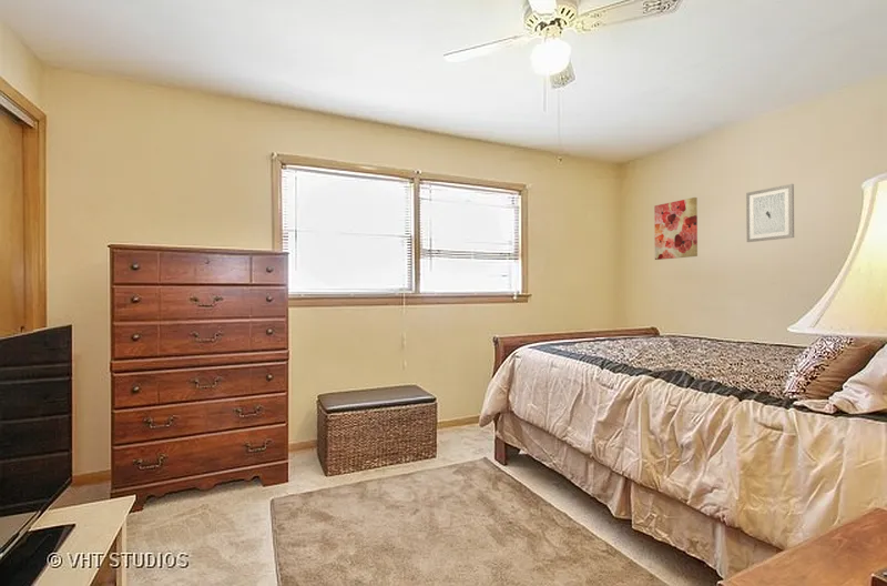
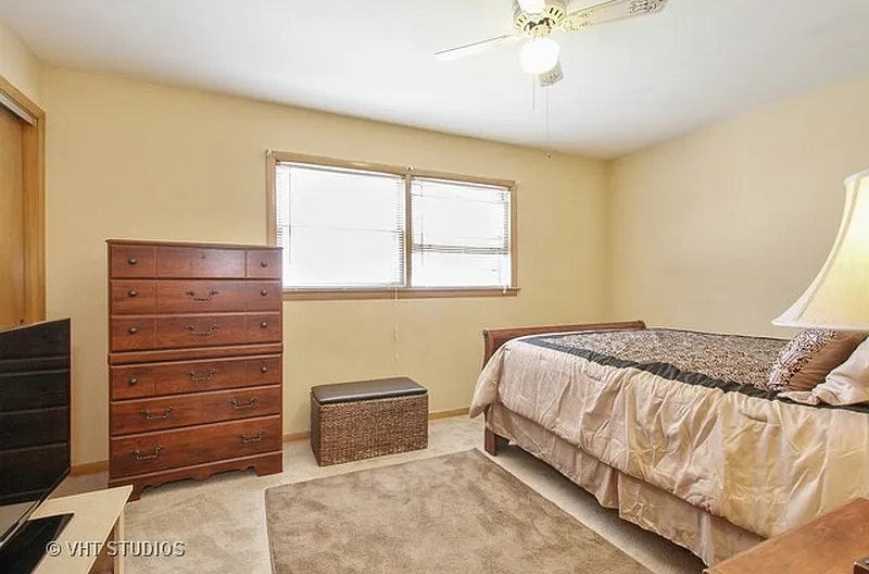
- wall art [745,183,795,243]
- wall art [653,196,699,261]
